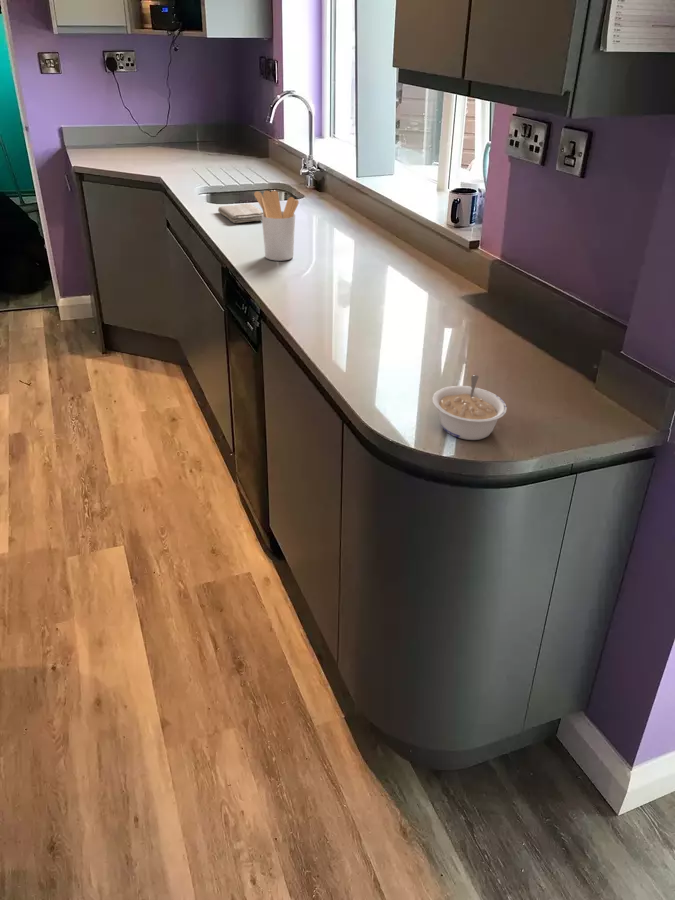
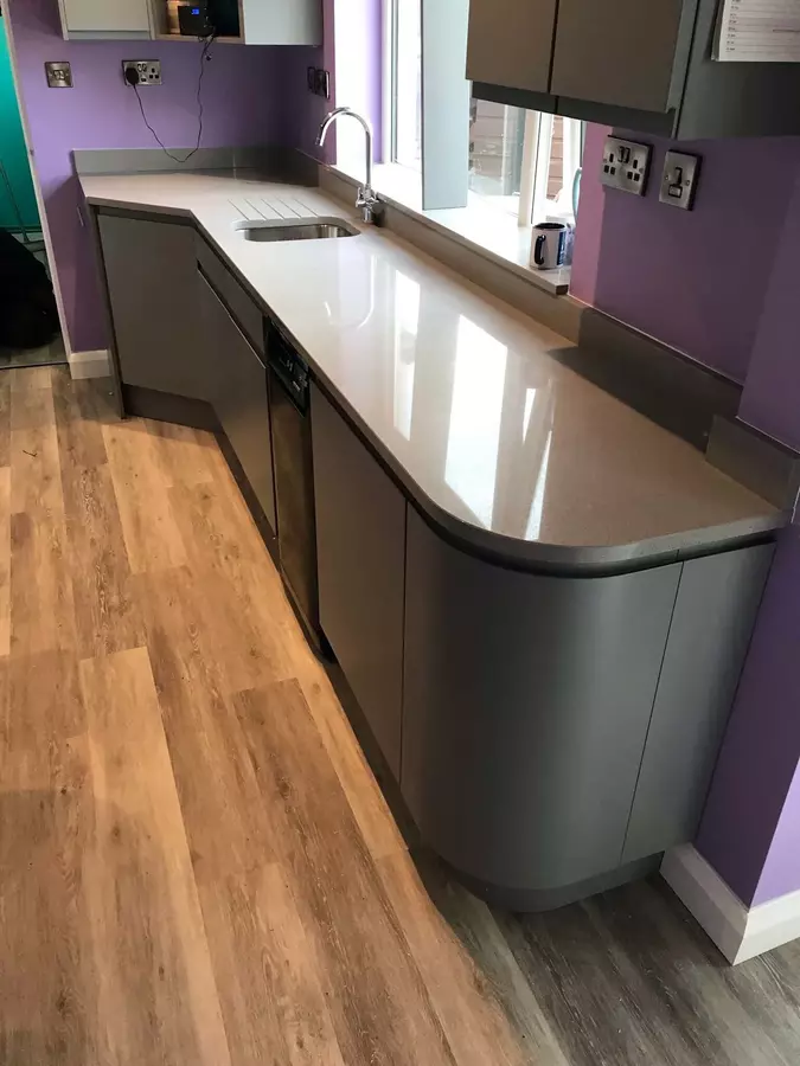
- washcloth [217,203,263,224]
- legume [431,374,508,441]
- utensil holder [253,190,300,262]
